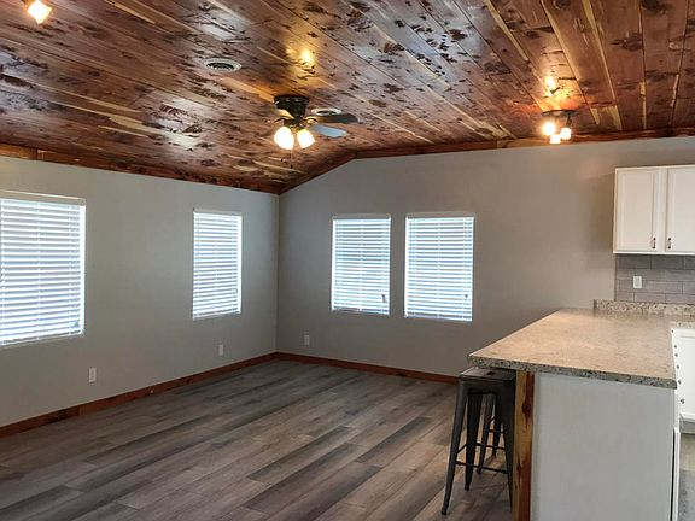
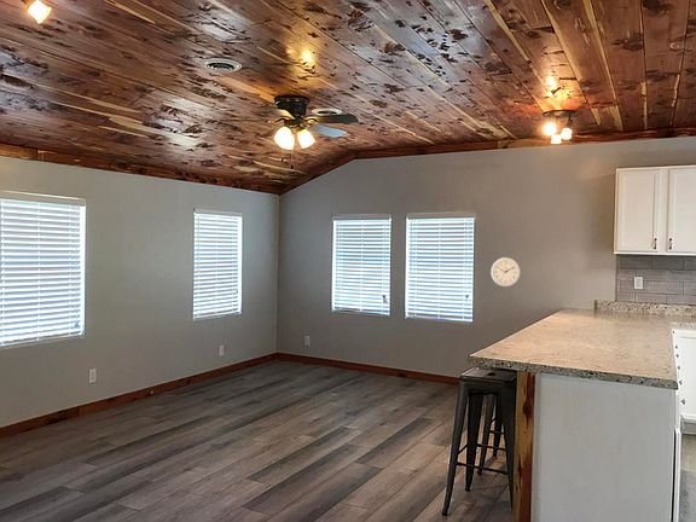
+ wall clock [491,256,522,288]
